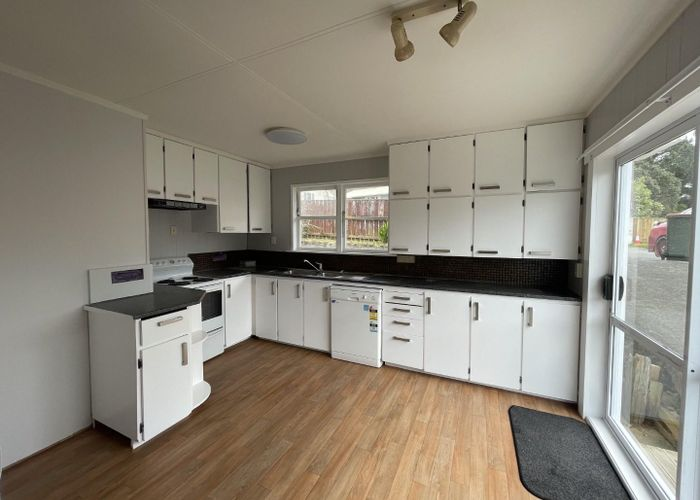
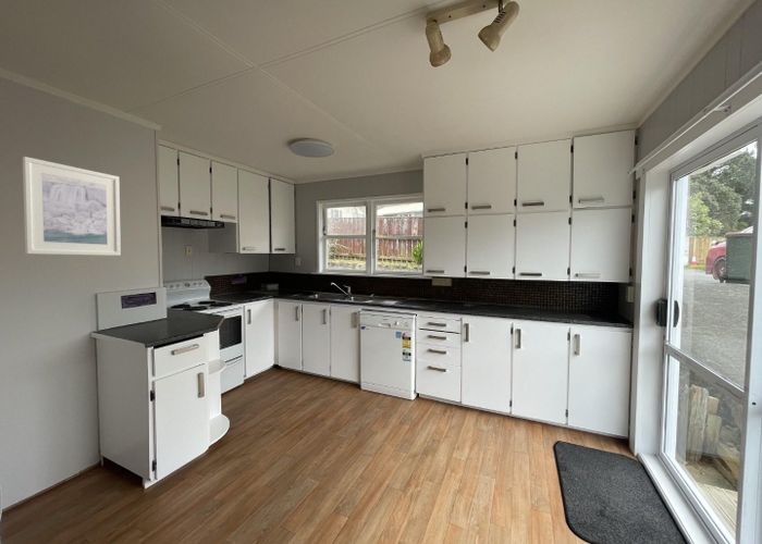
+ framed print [22,156,122,257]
